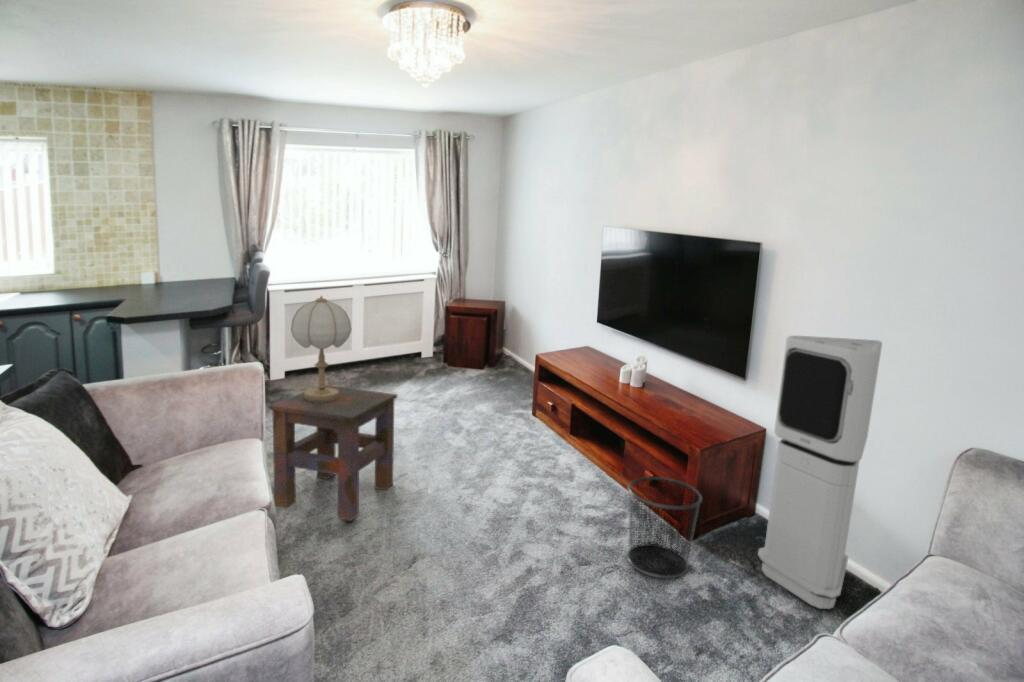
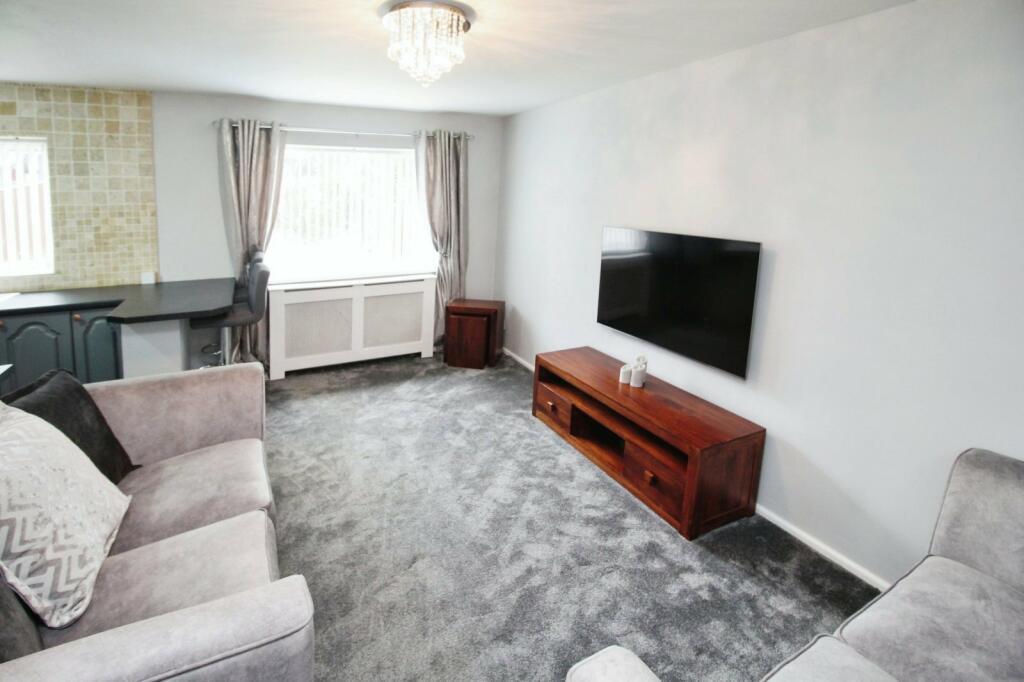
- table lamp [290,295,352,401]
- waste bin [626,476,703,580]
- air purifier [757,335,883,610]
- side table [268,384,398,522]
